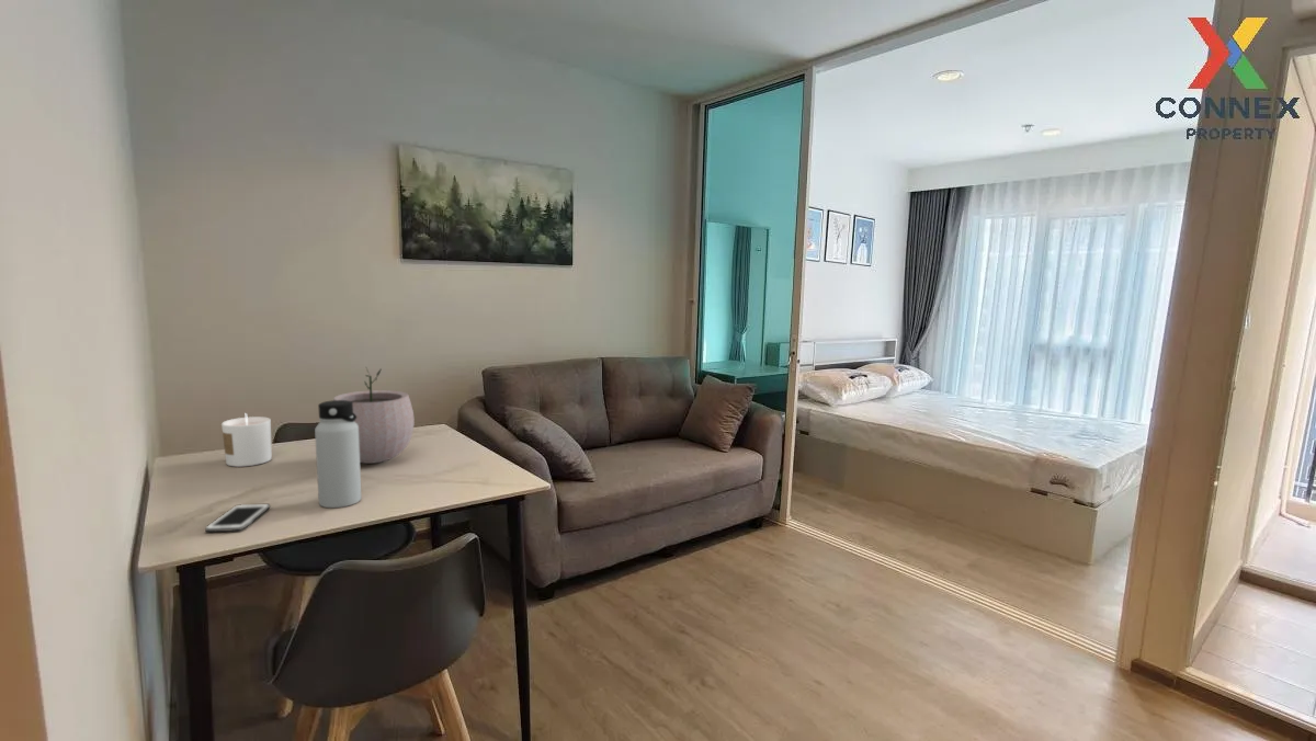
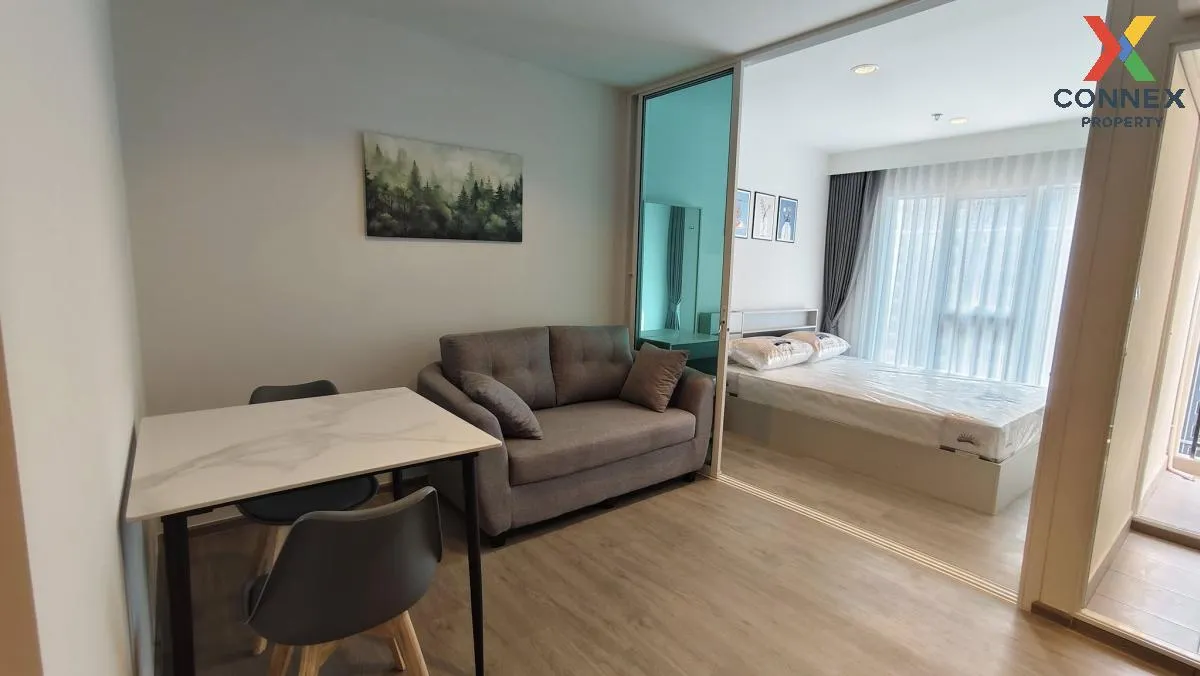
- cell phone [204,503,271,533]
- candle [220,412,273,468]
- plant pot [332,367,416,465]
- water bottle [314,399,362,509]
